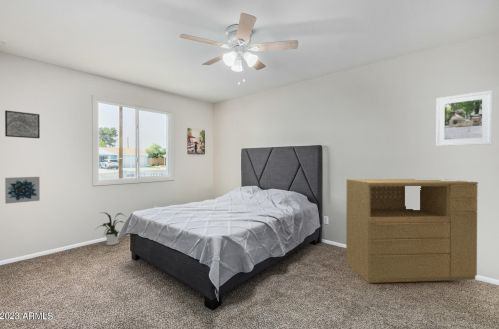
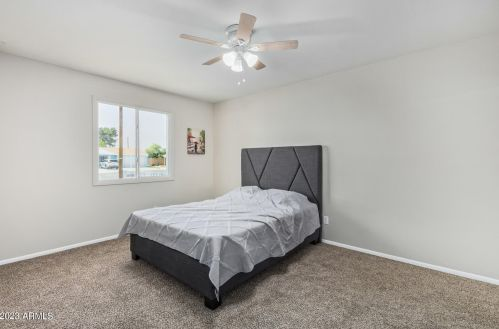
- wall art [4,109,41,139]
- dresser [345,178,479,284]
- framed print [435,90,493,147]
- wall art [4,176,41,205]
- house plant [95,211,126,246]
